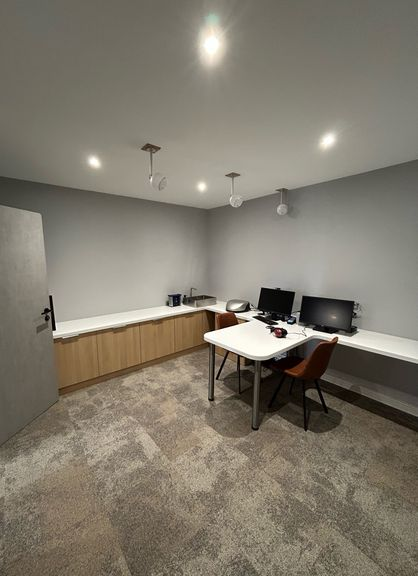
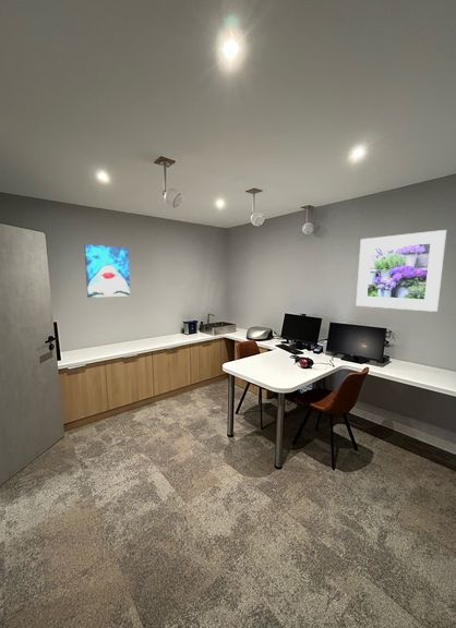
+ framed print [355,229,448,313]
+ wall art [83,243,131,299]
